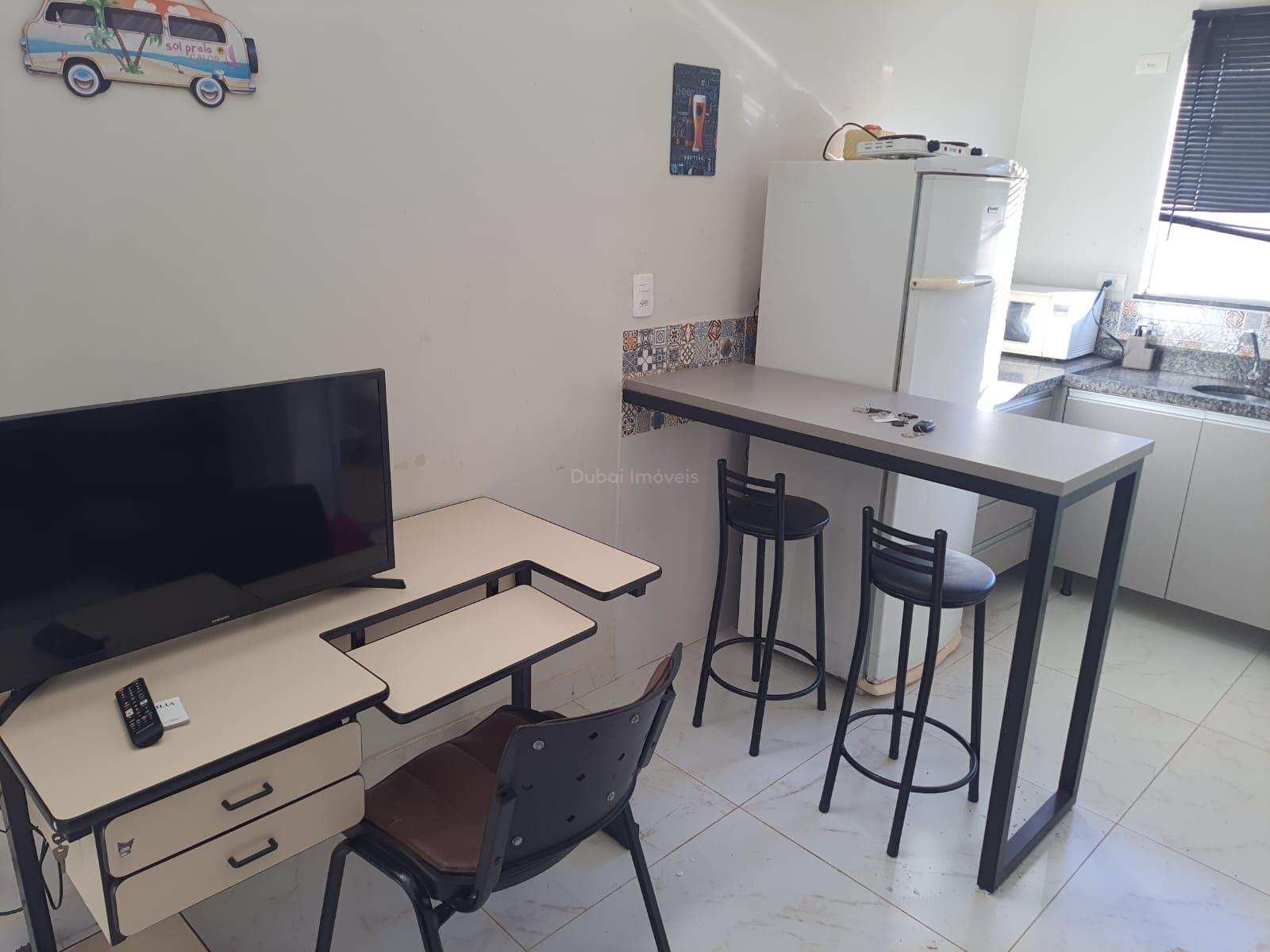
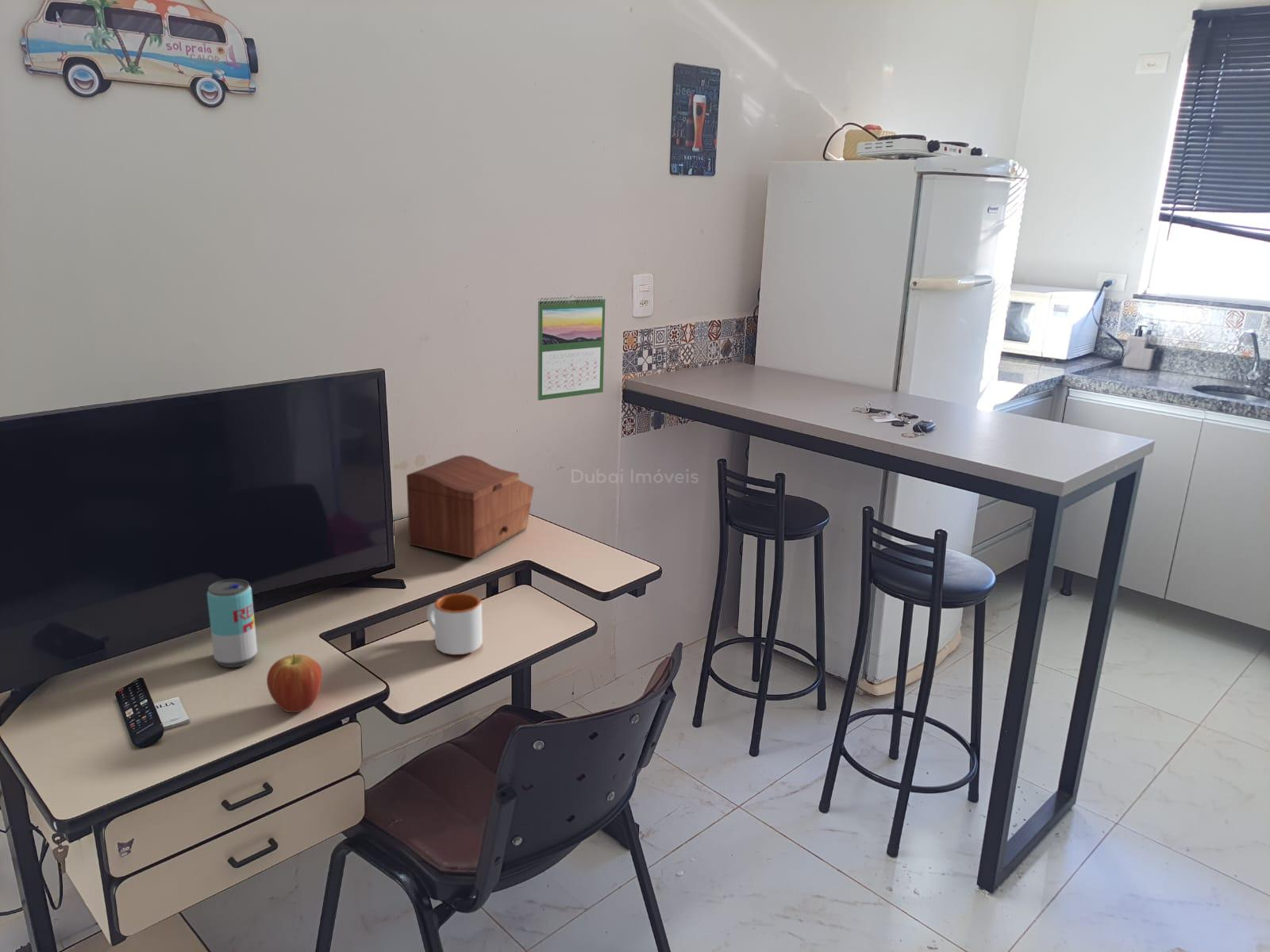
+ fruit [266,653,323,713]
+ sewing box [406,455,534,559]
+ calendar [537,294,606,401]
+ mug [426,593,483,655]
+ beverage can [206,578,258,668]
